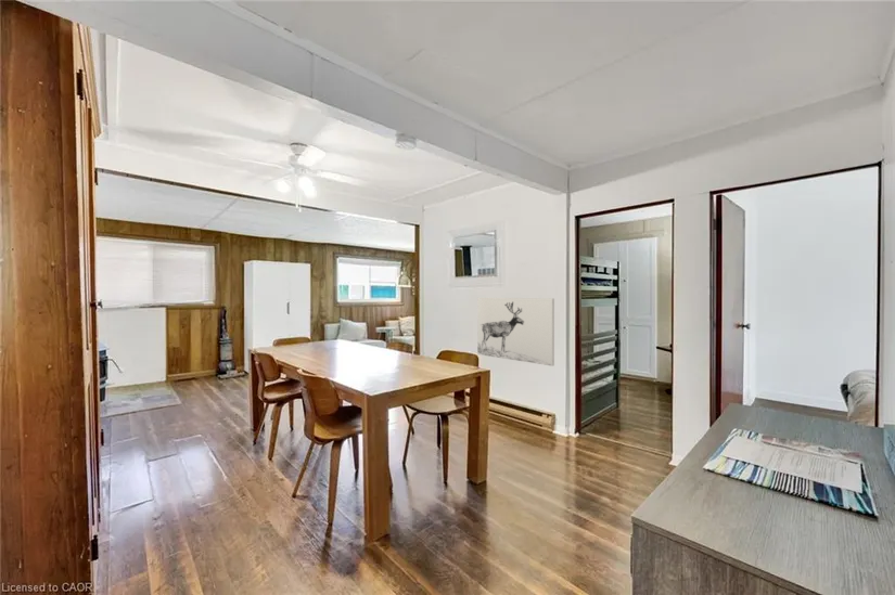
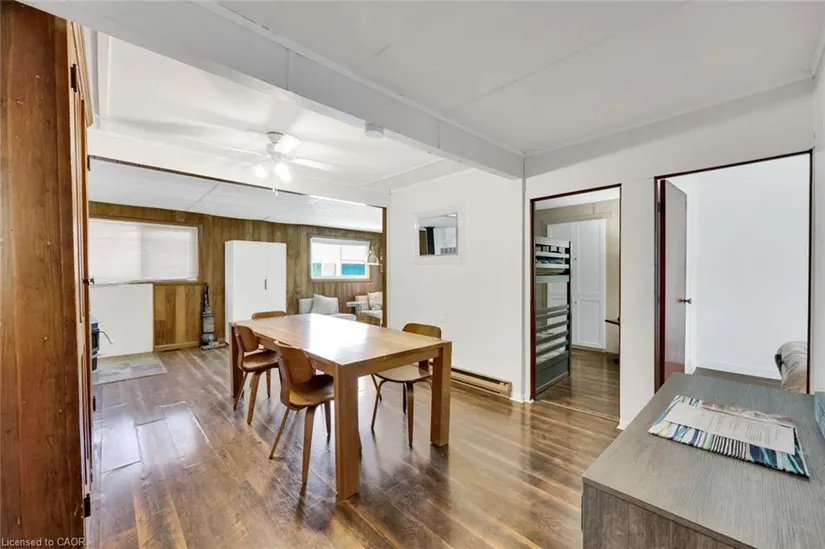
- wall art [476,297,555,367]
